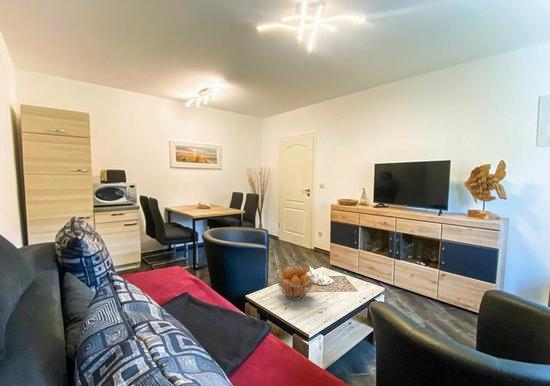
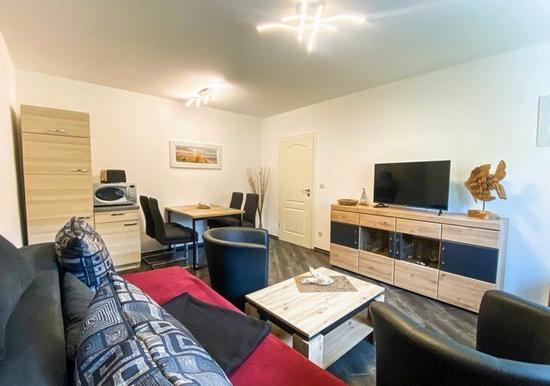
- fruit basket [275,265,315,301]
